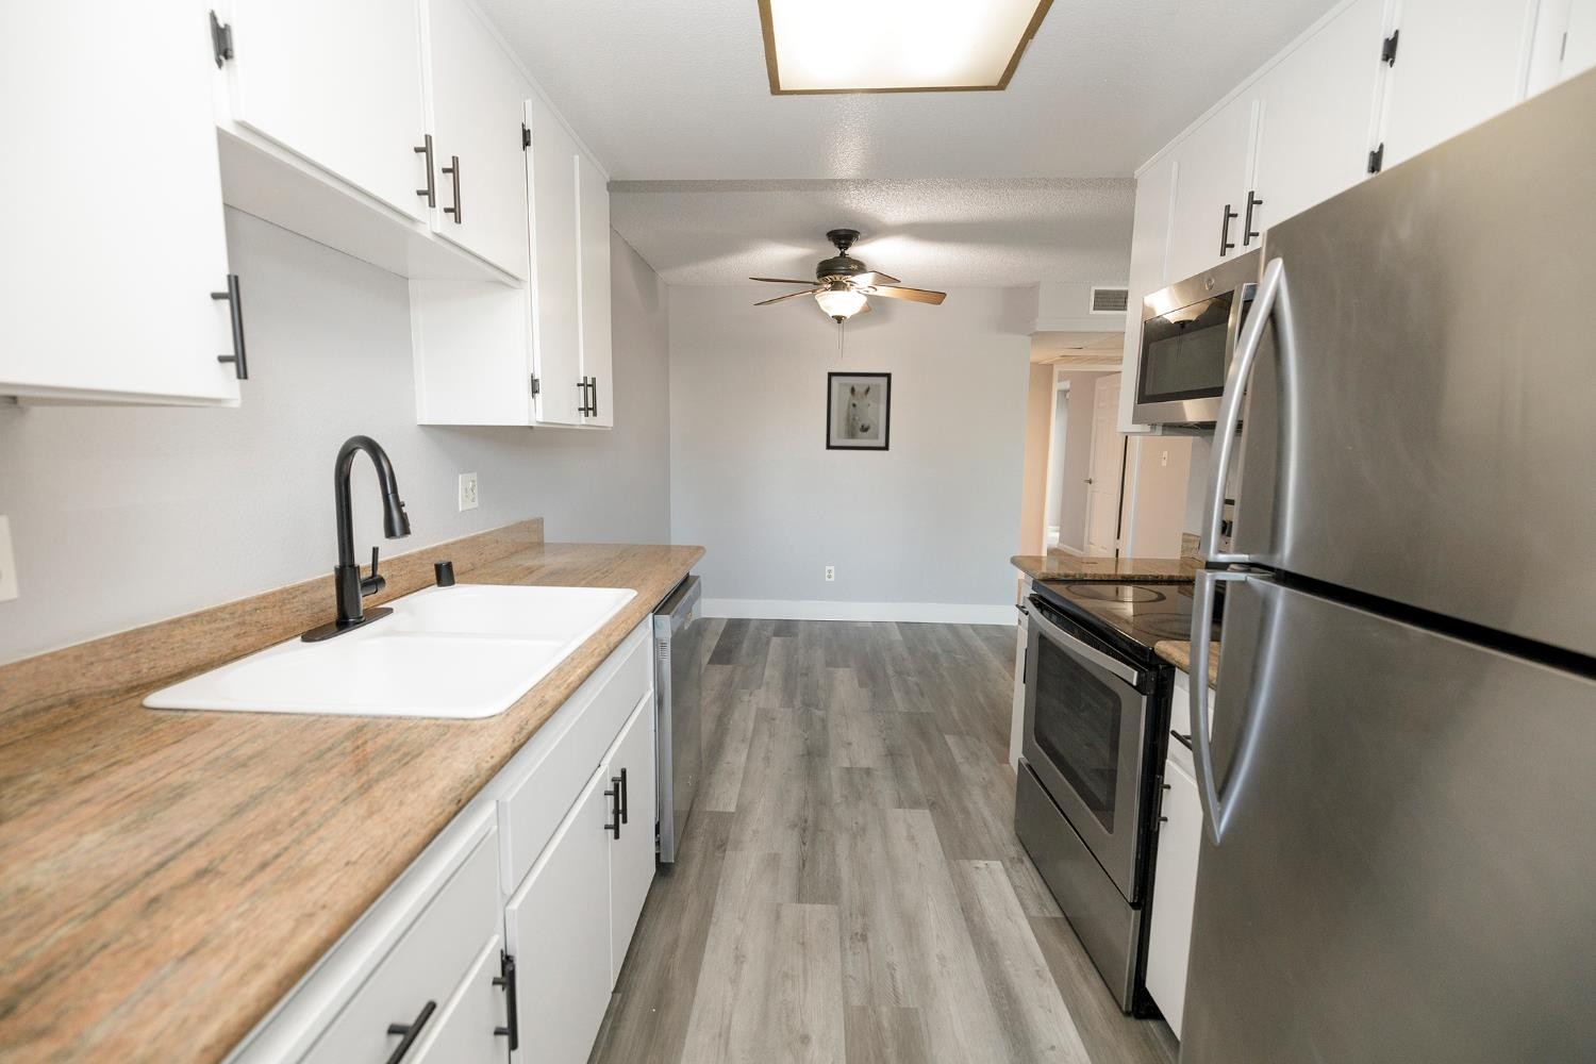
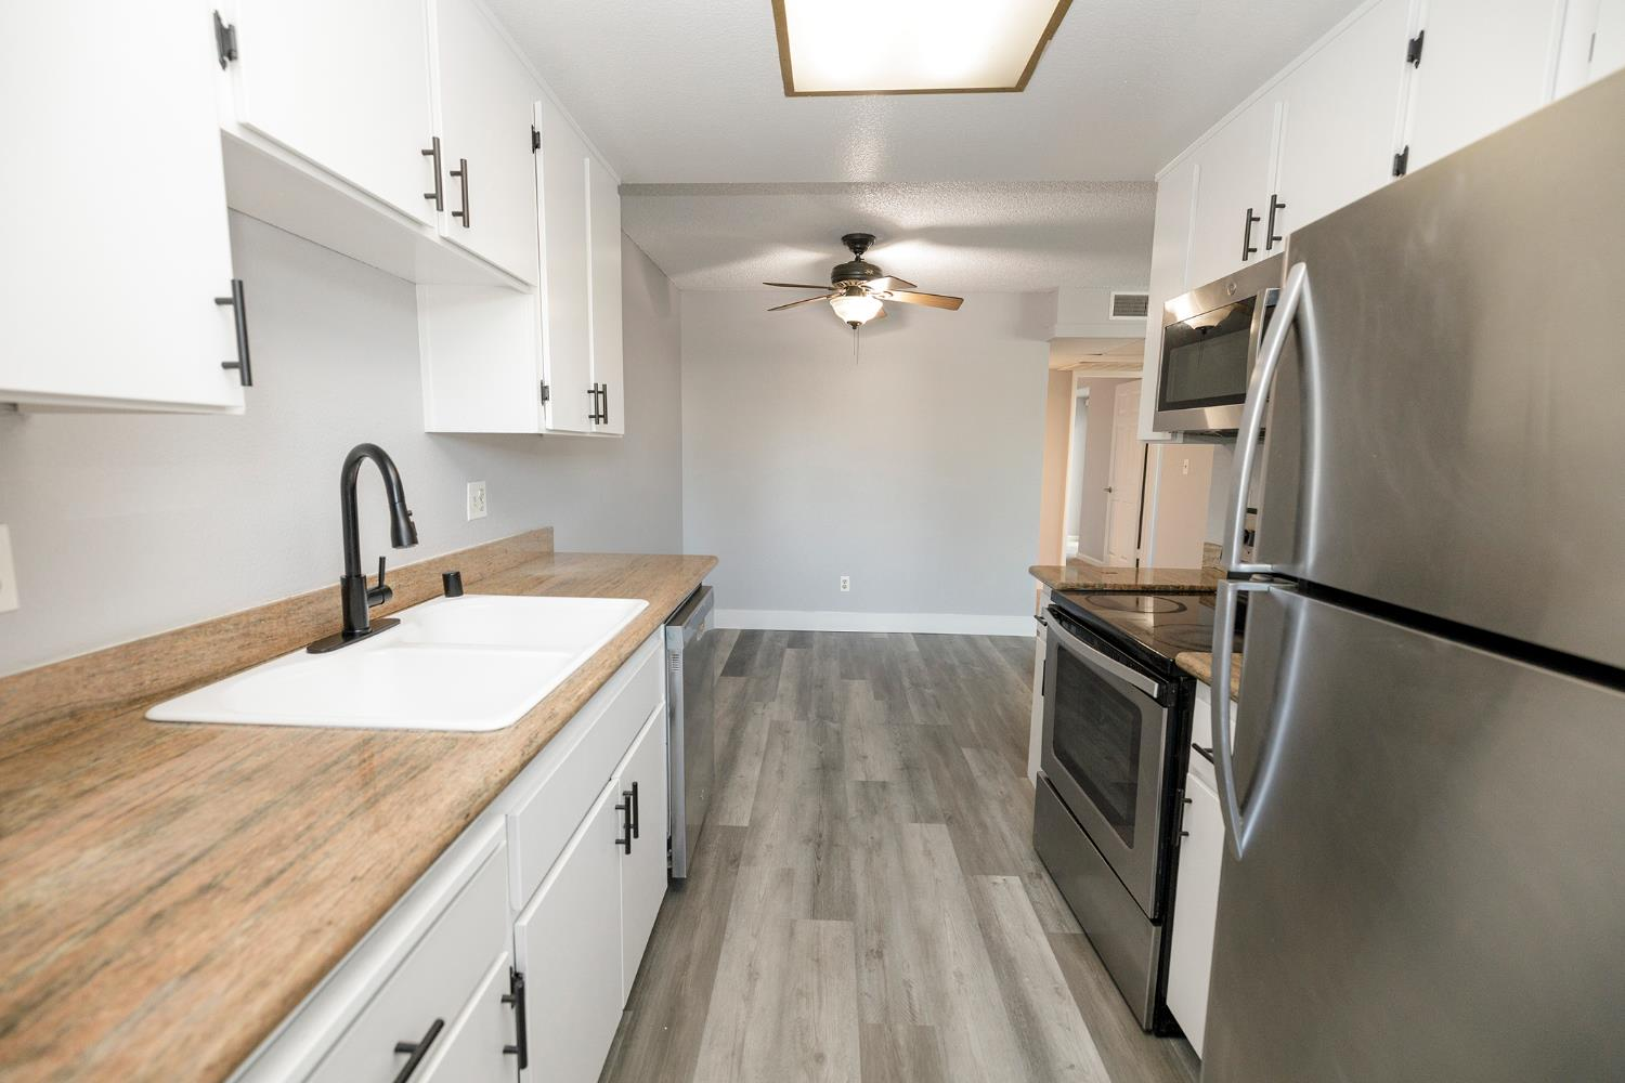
- wall art [824,372,893,452]
